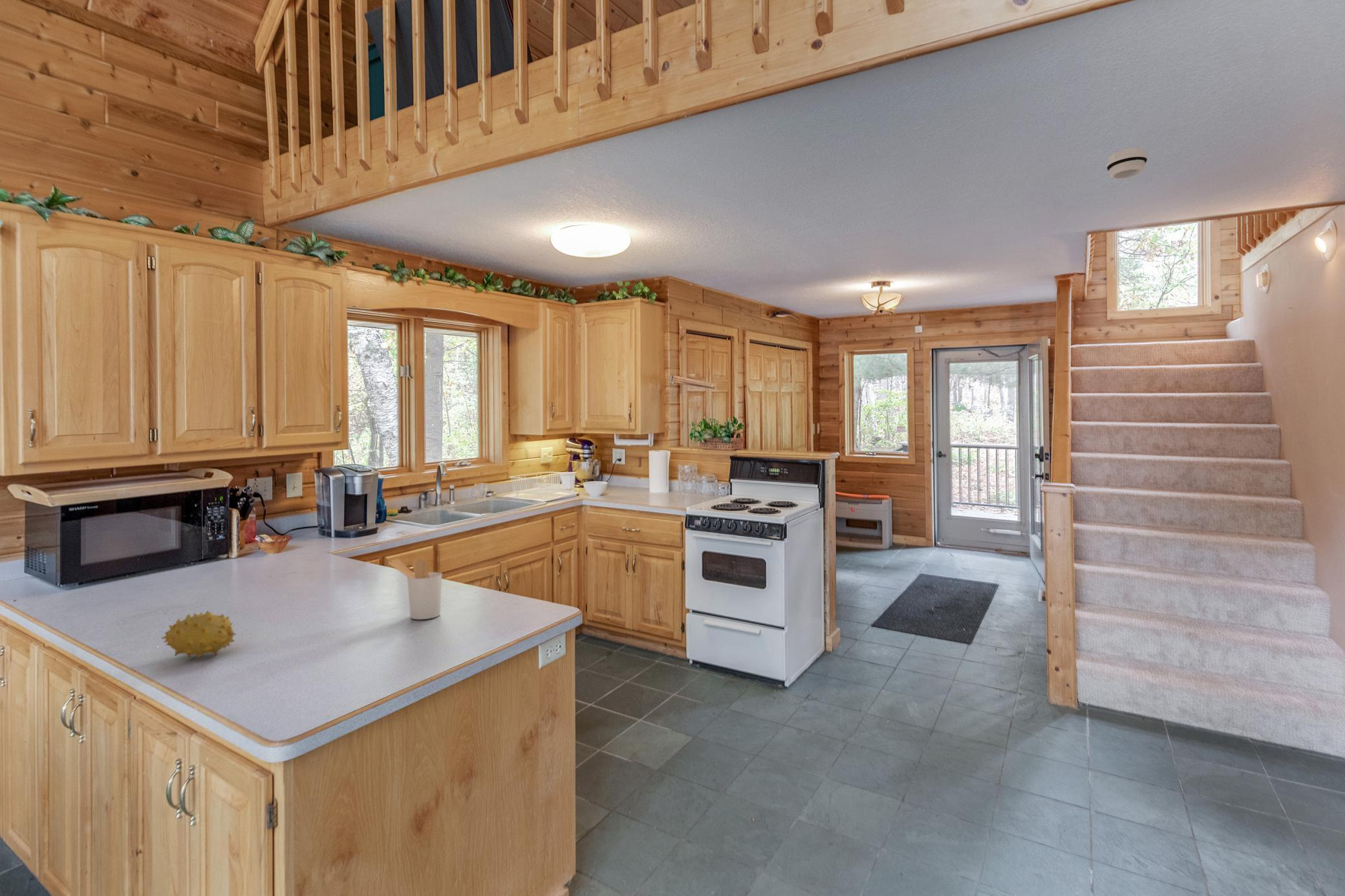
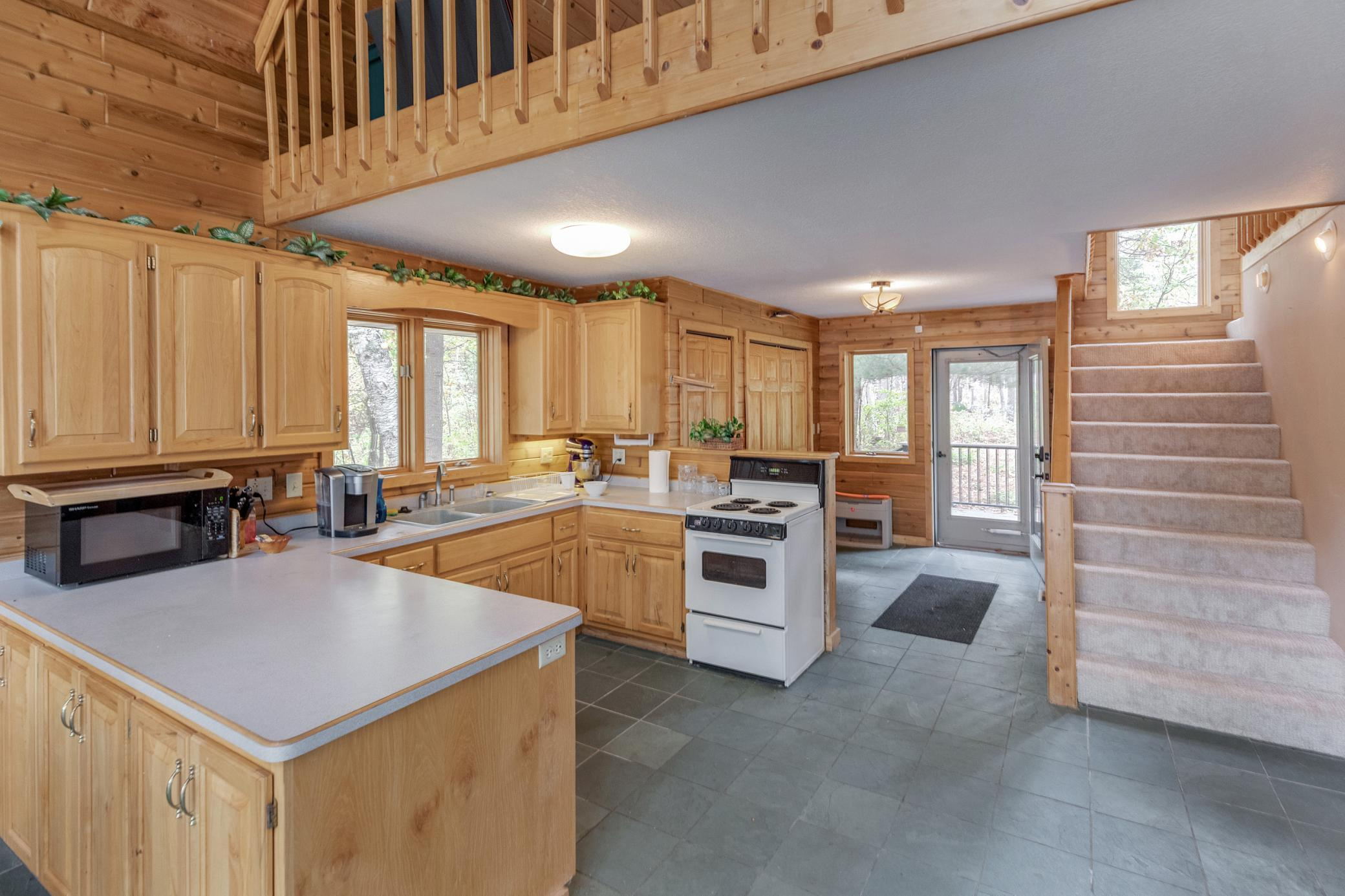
- fruit [160,610,237,659]
- utensil holder [387,558,443,620]
- smoke detector [1106,147,1148,180]
